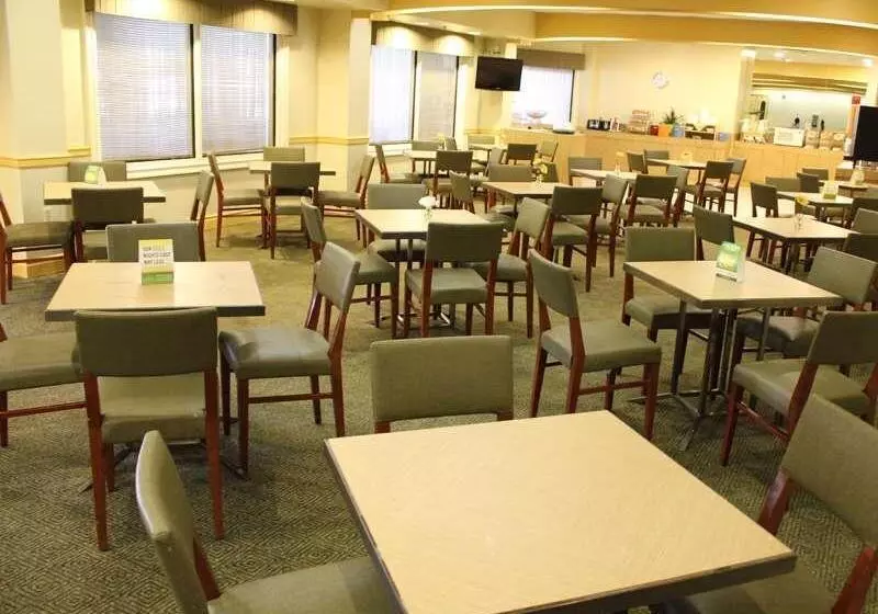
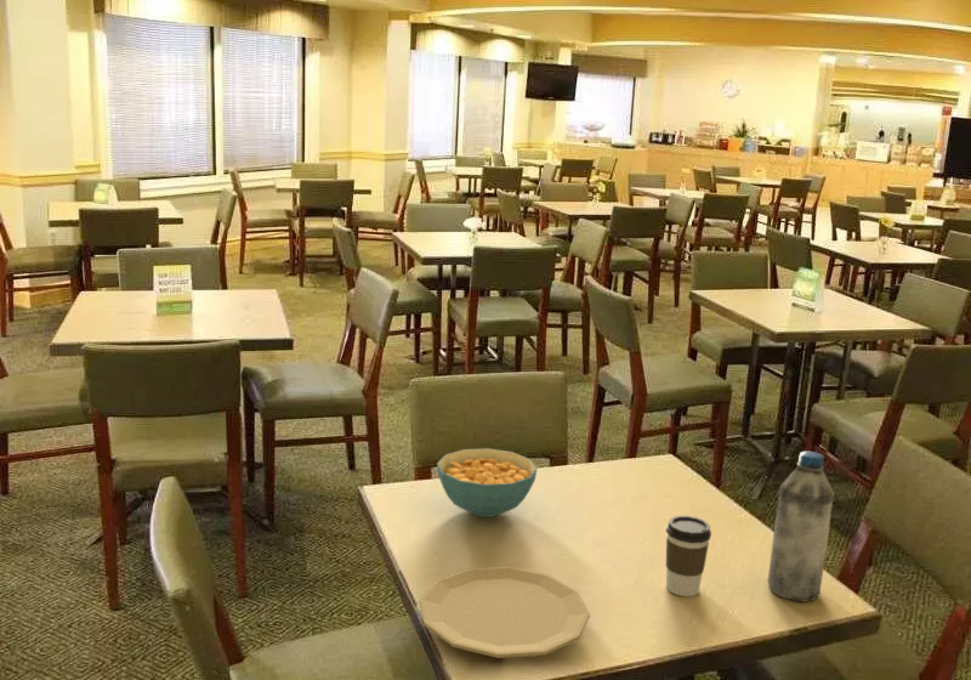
+ cereal bowl [436,447,539,518]
+ plate [419,566,591,659]
+ coffee cup [665,515,712,597]
+ water bottle [767,450,835,604]
